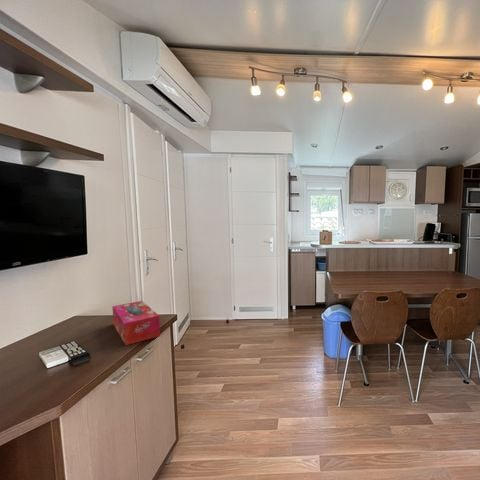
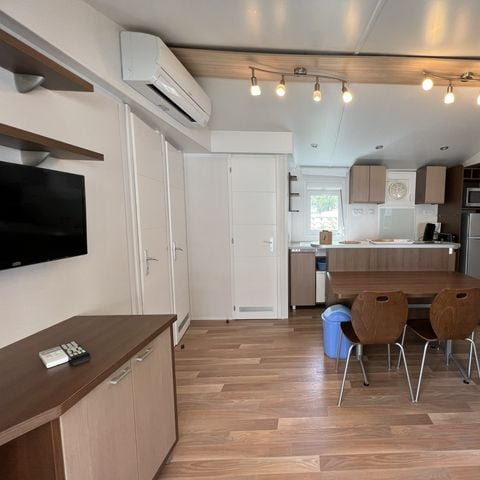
- tissue box [111,300,161,346]
